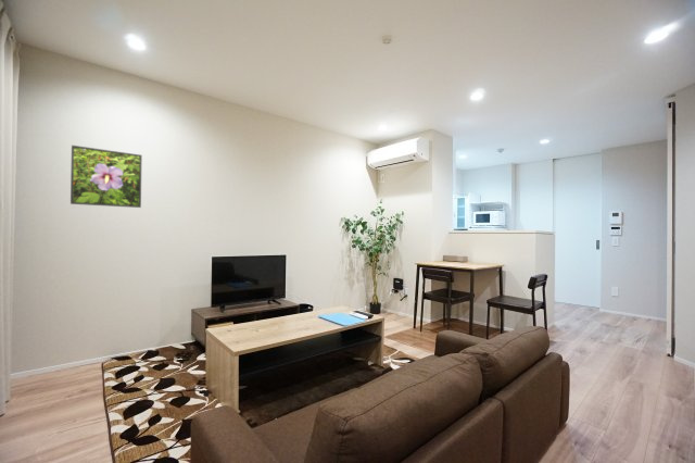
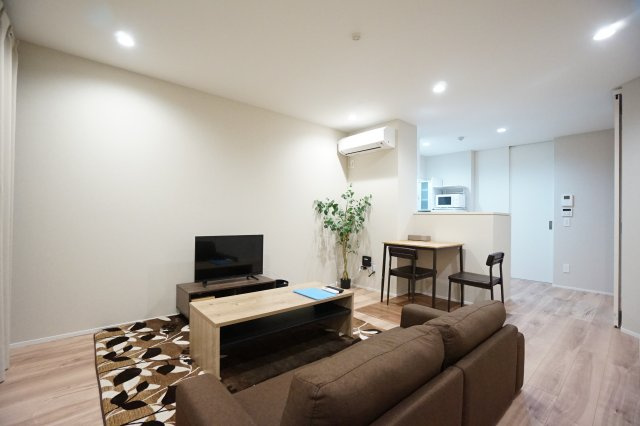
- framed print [70,145,143,209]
